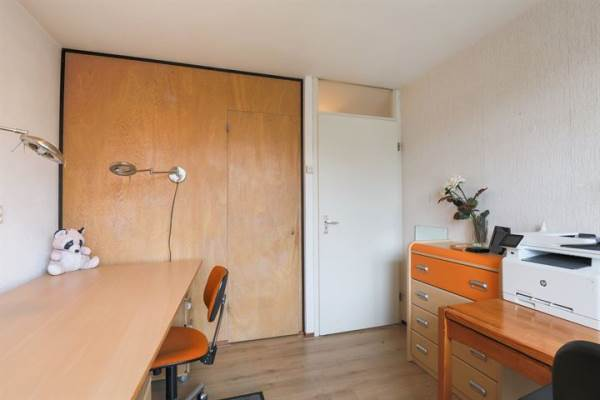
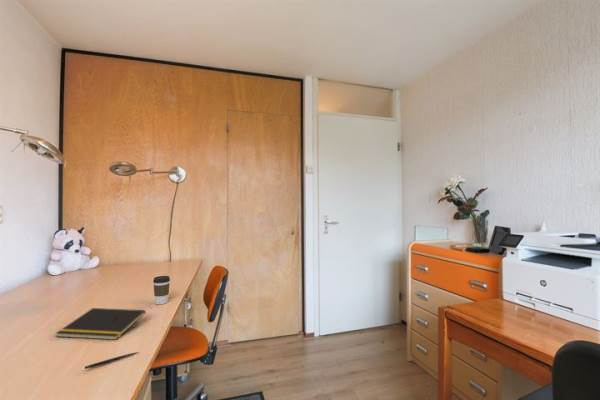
+ coffee cup [152,275,171,305]
+ notepad [55,307,147,341]
+ pen [84,351,139,370]
